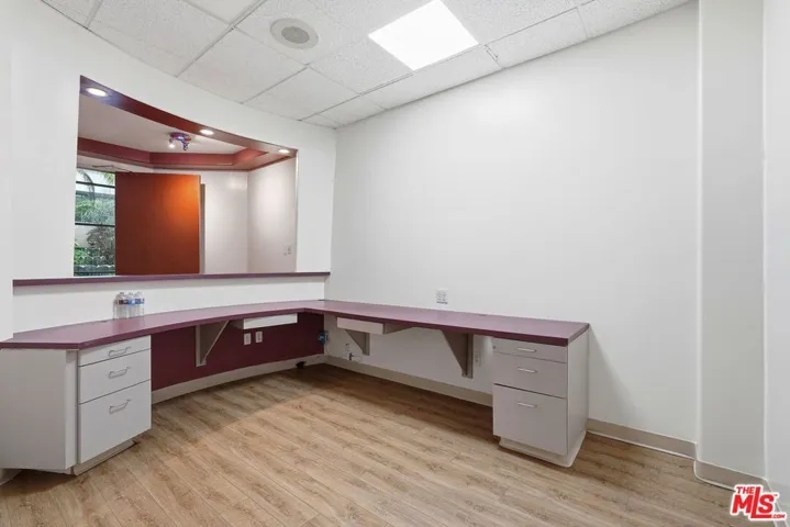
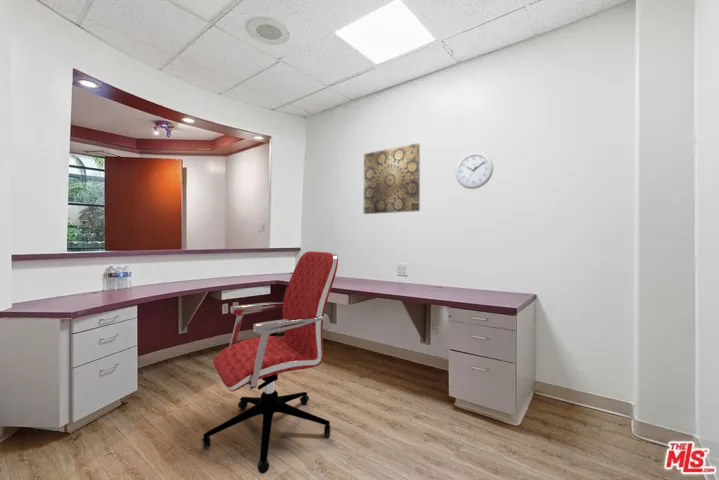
+ wall art [363,142,421,215]
+ wall clock [455,151,494,190]
+ office chair [201,250,339,475]
